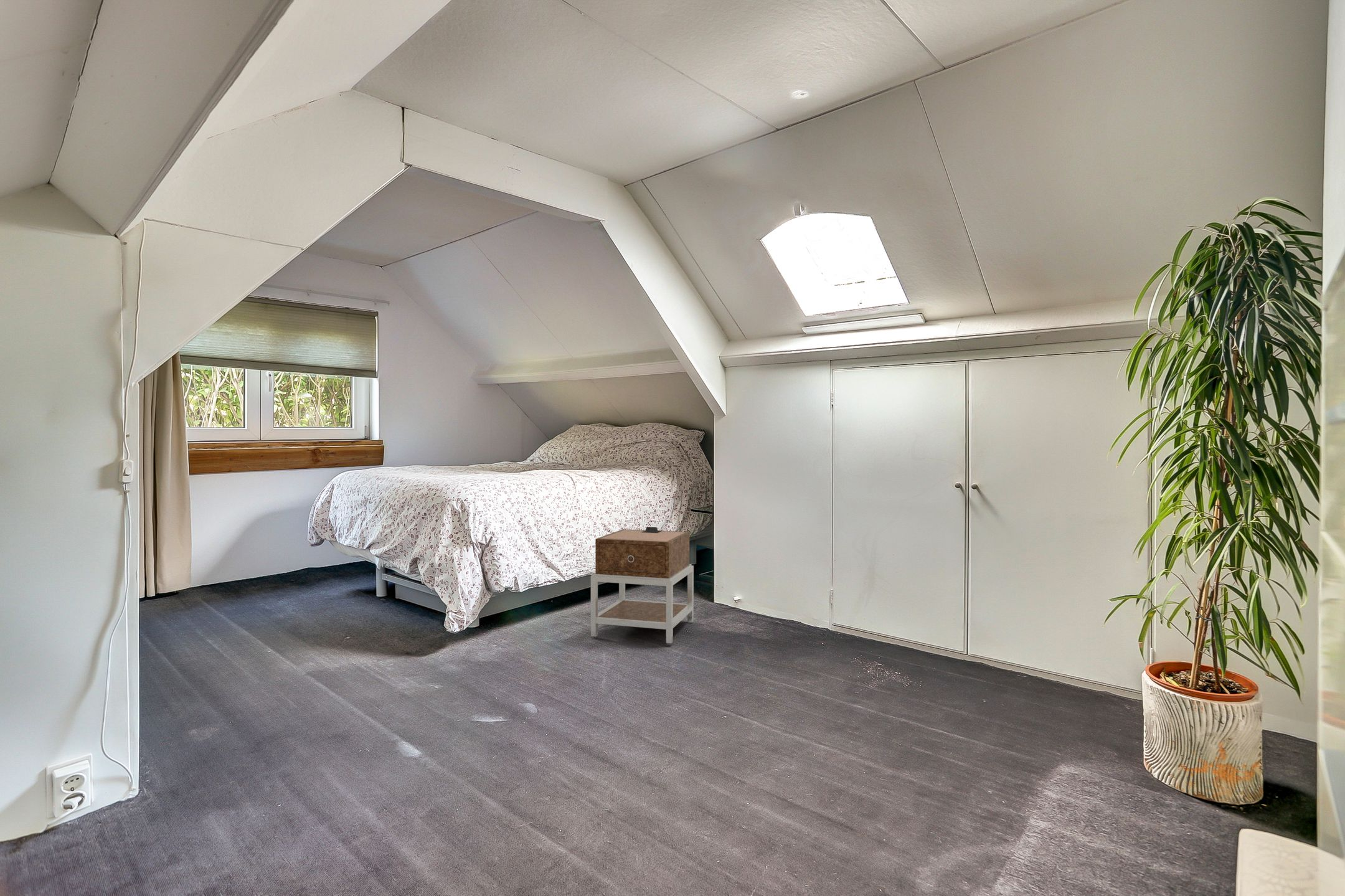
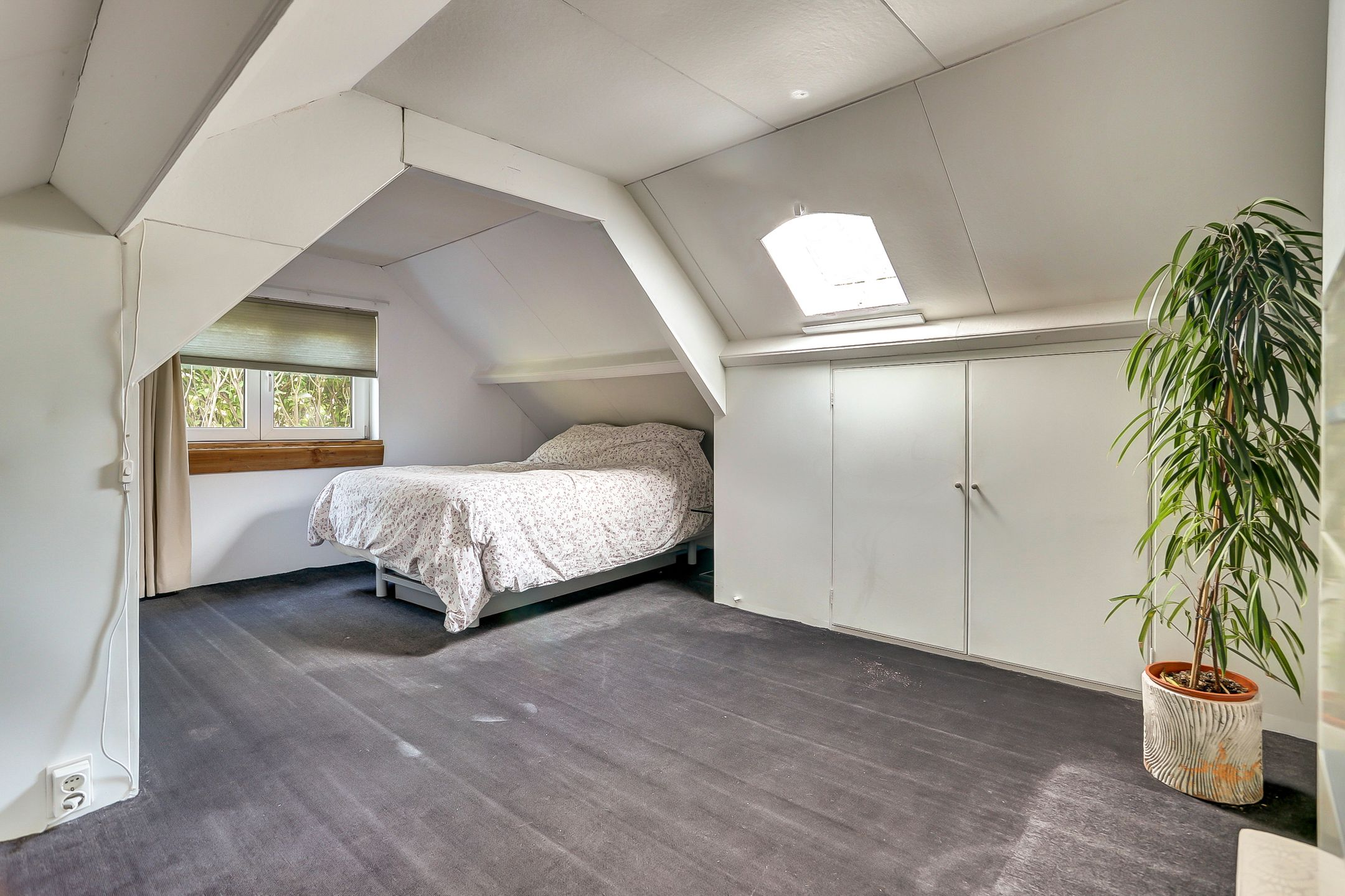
- nightstand [590,526,694,644]
